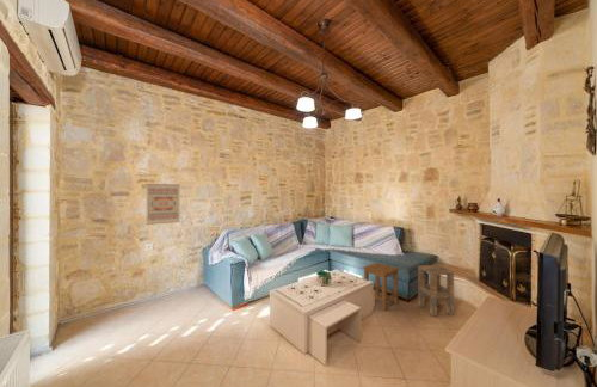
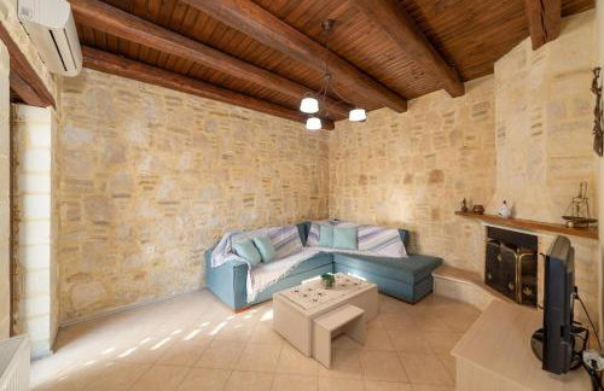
- stool [362,262,401,312]
- side table [417,264,455,318]
- wall art [144,183,181,226]
